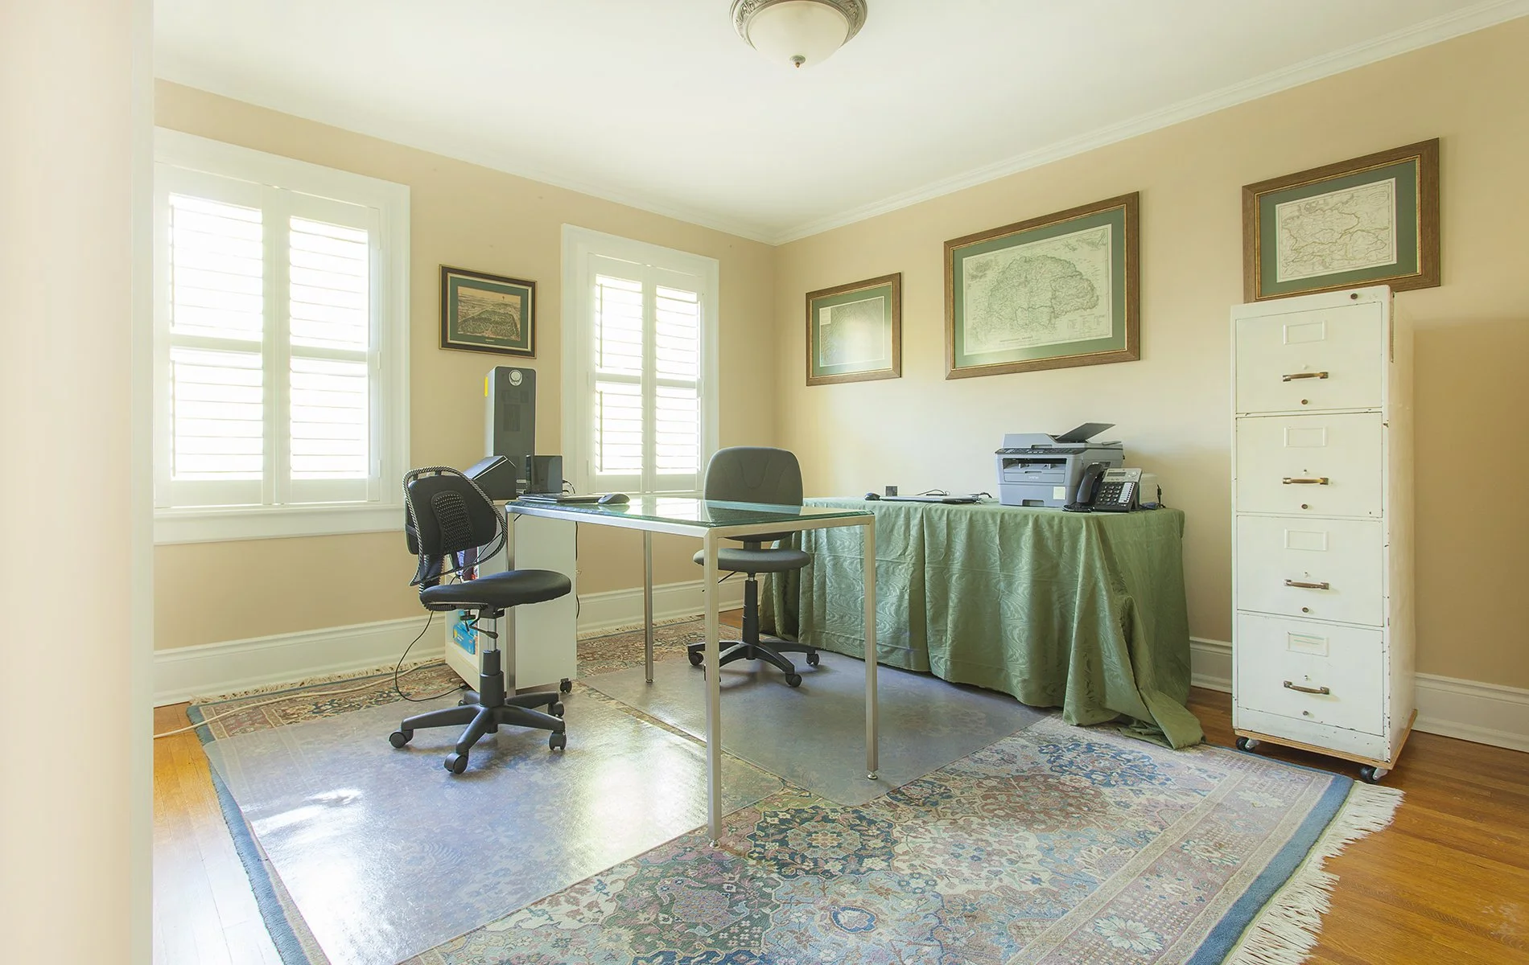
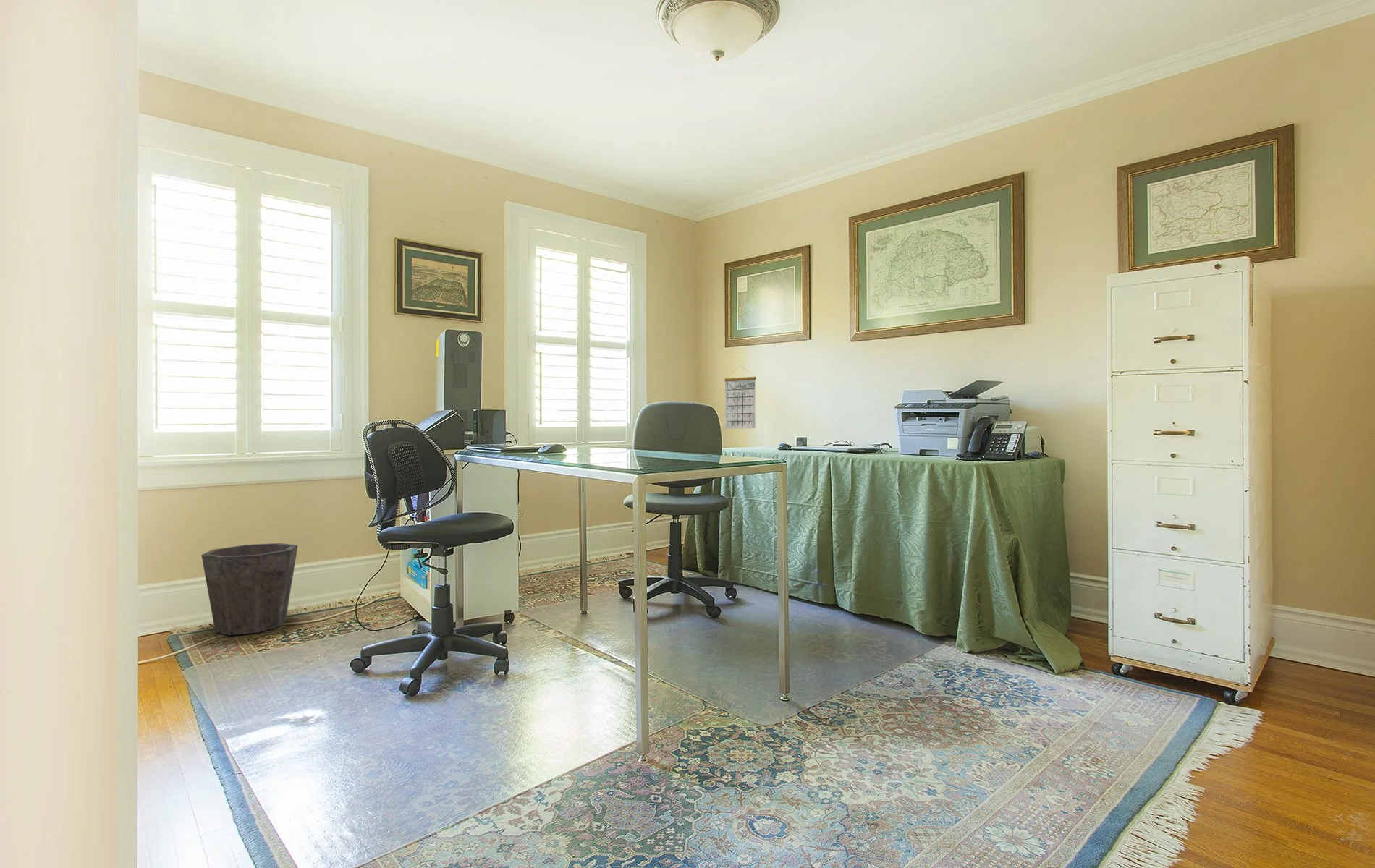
+ waste bin [201,543,298,636]
+ calendar [724,367,757,430]
